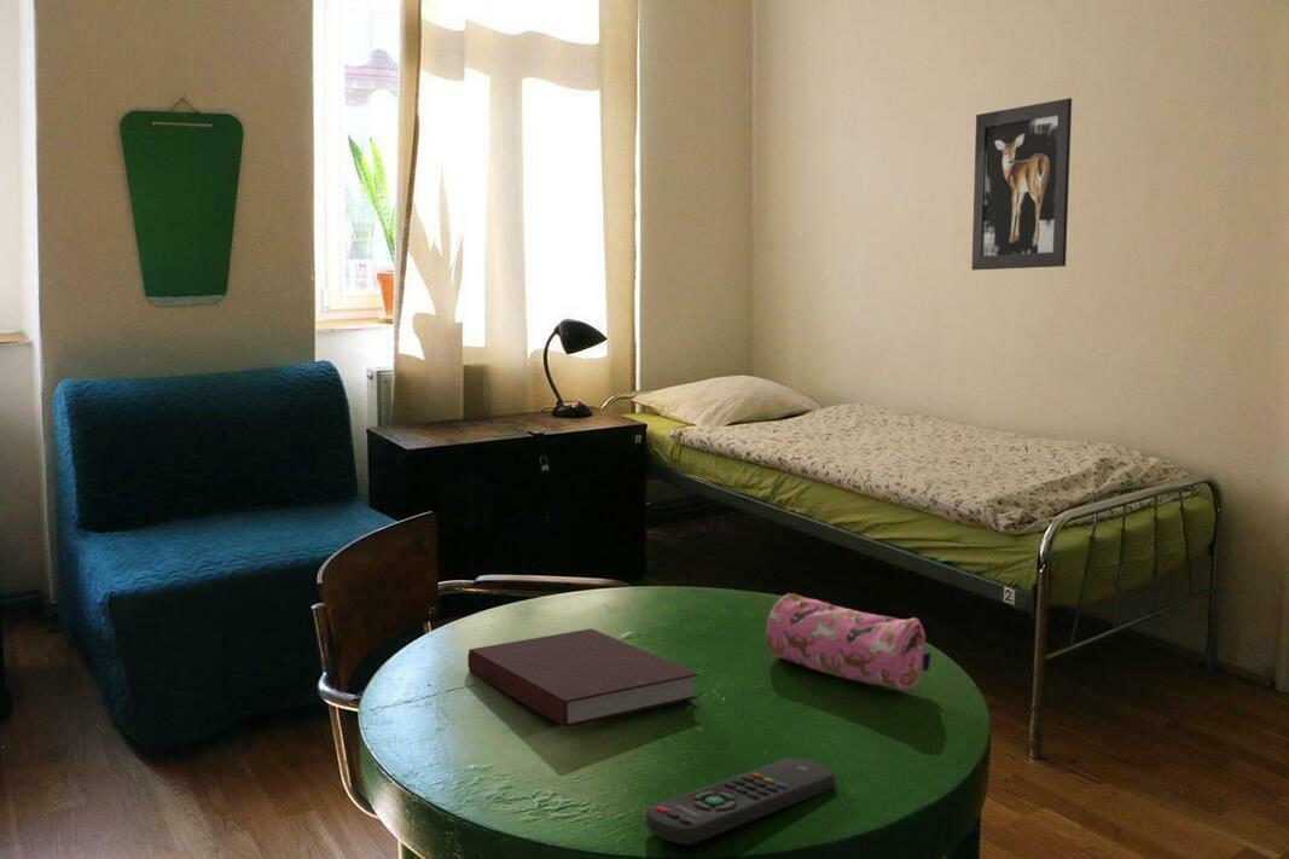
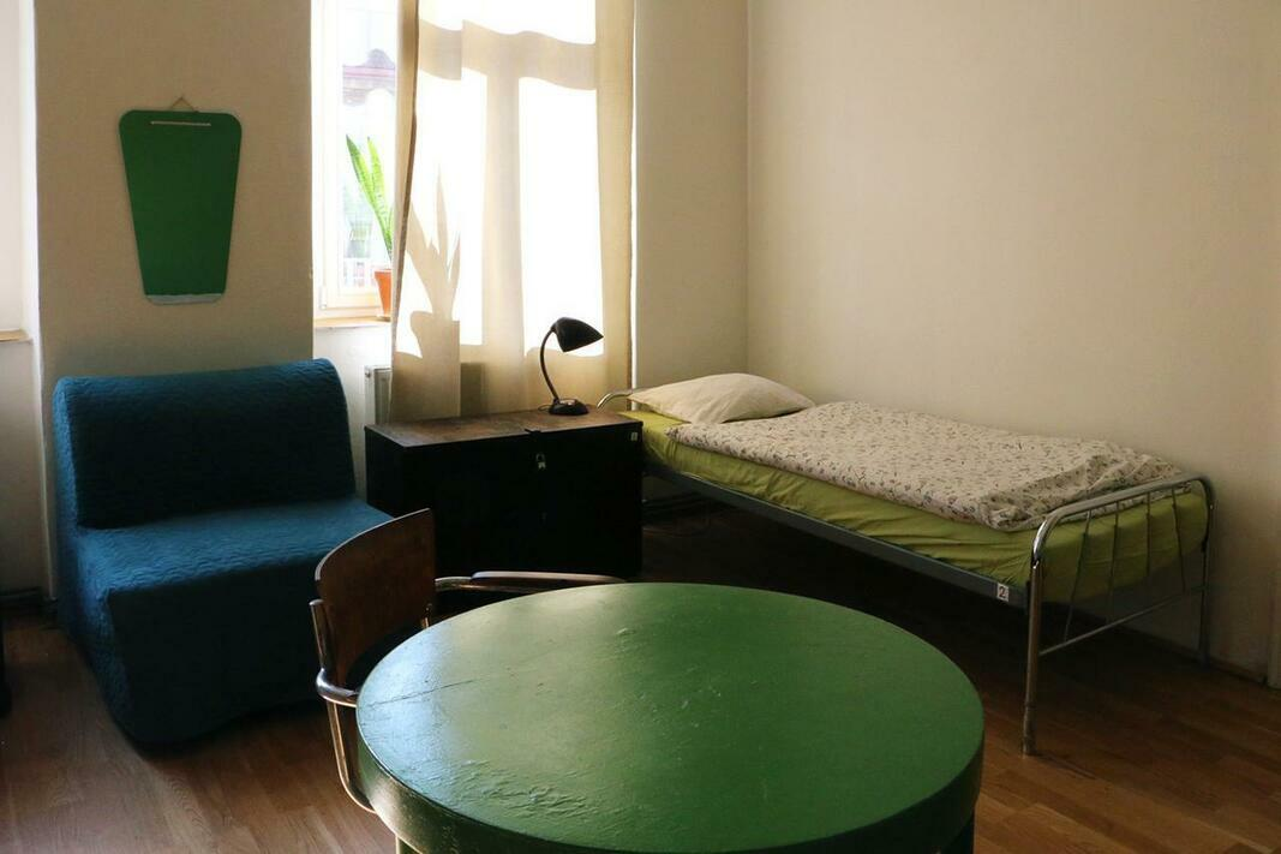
- pencil case [766,592,931,691]
- wall art [970,97,1073,272]
- remote control [645,756,836,846]
- notebook [466,627,699,729]
